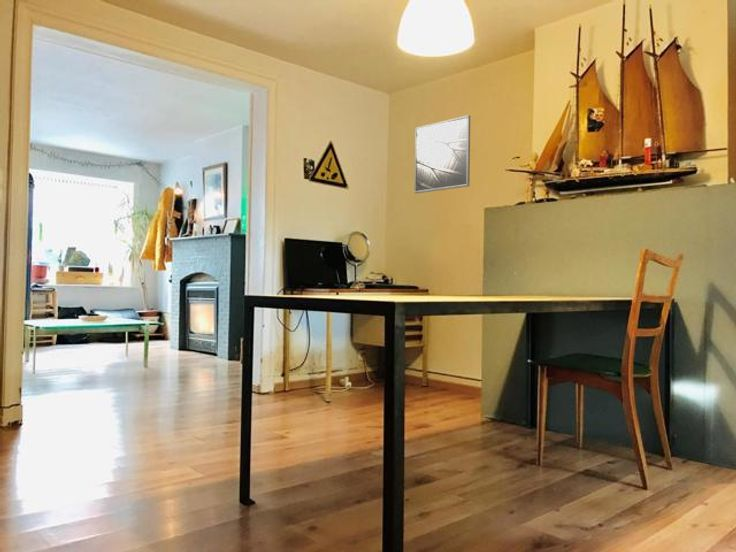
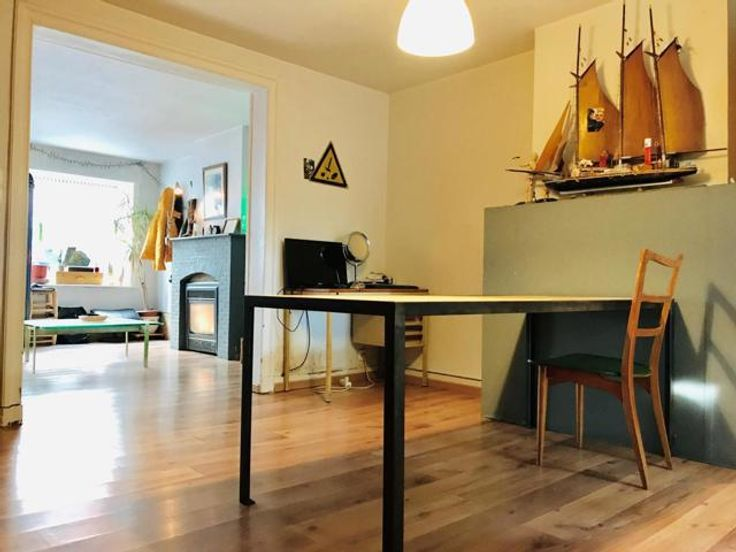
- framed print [413,114,471,194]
